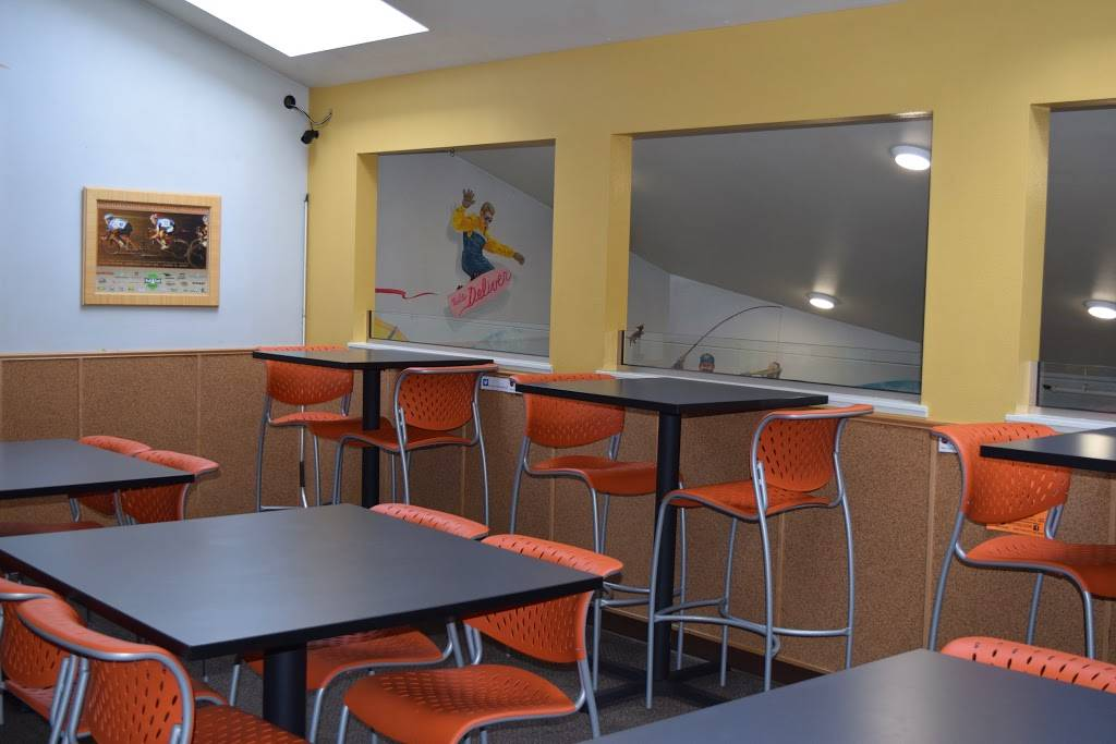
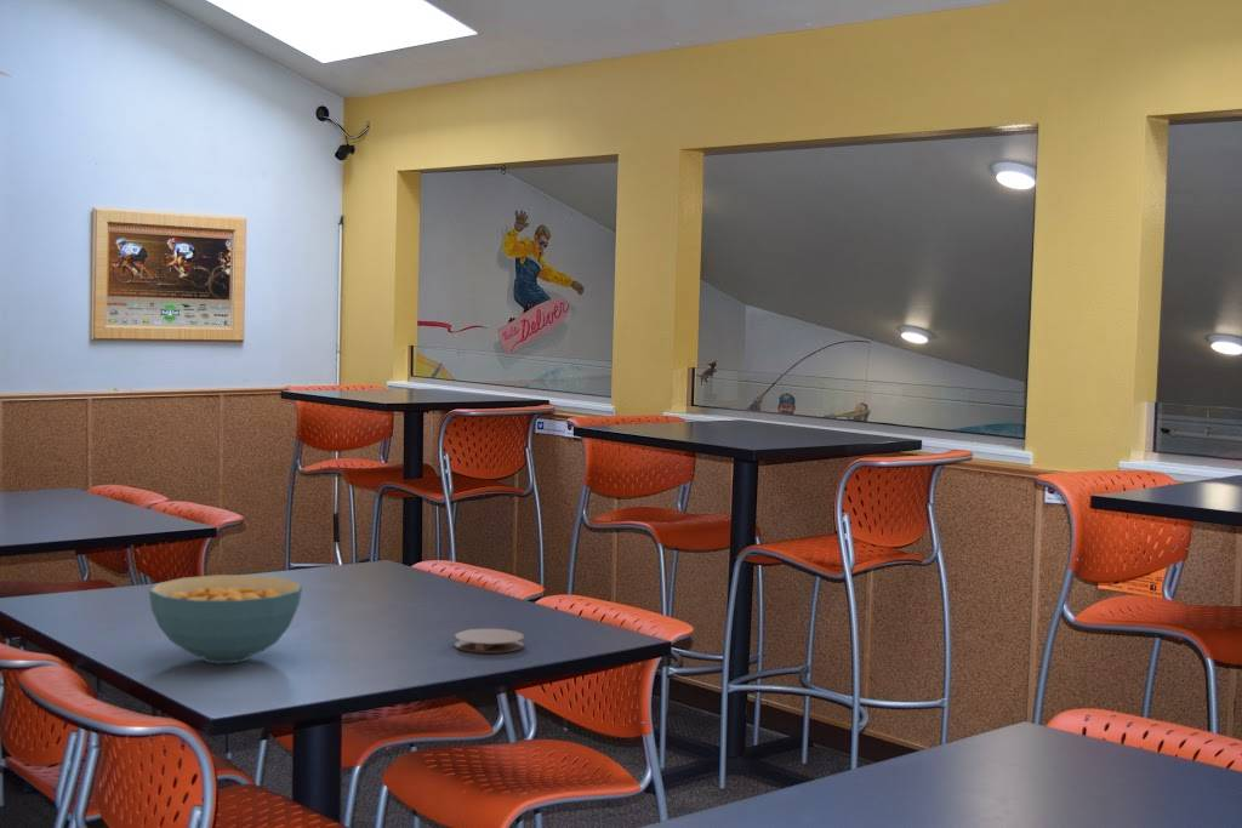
+ coaster [454,628,525,655]
+ cereal bowl [148,573,303,664]
